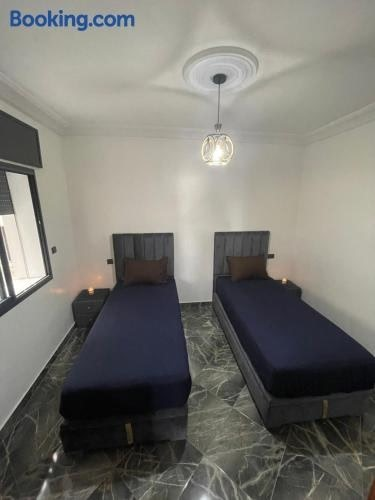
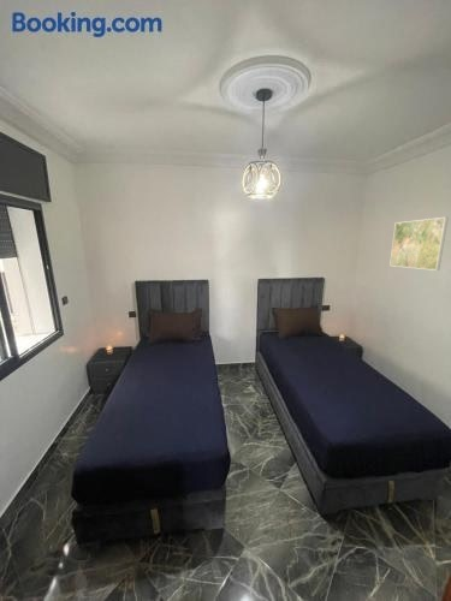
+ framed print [388,216,450,272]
